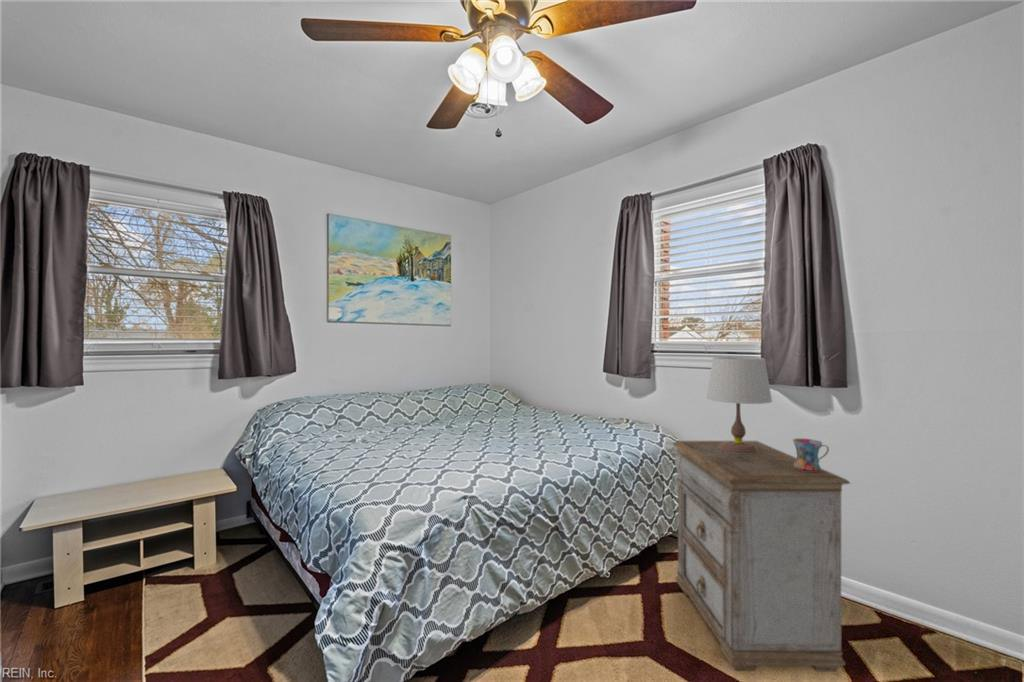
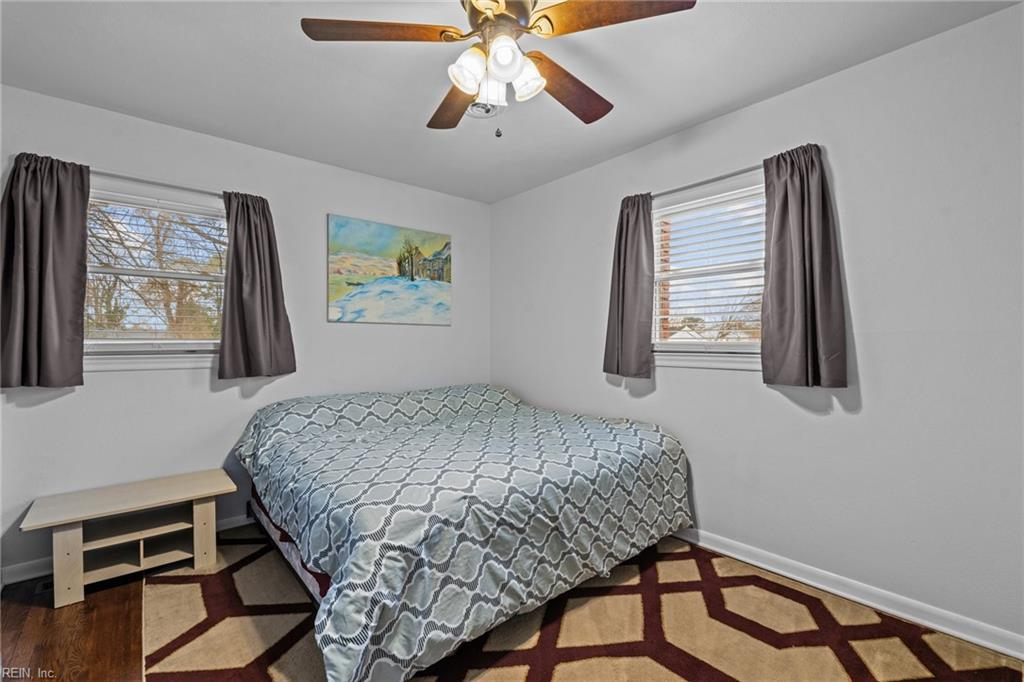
- nightstand [672,440,851,673]
- mug [792,437,830,471]
- table lamp [706,356,773,453]
